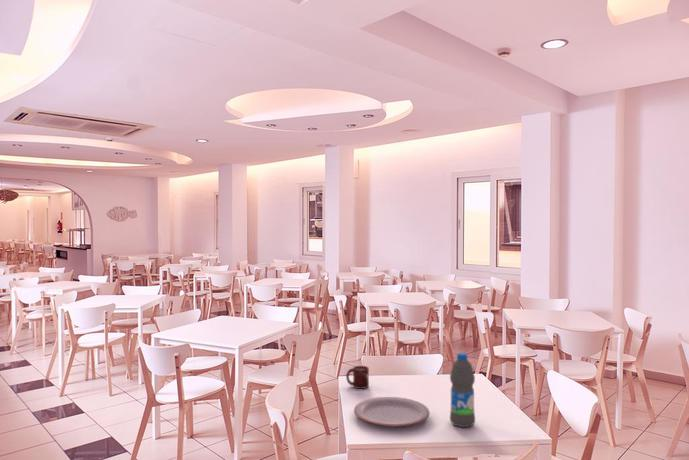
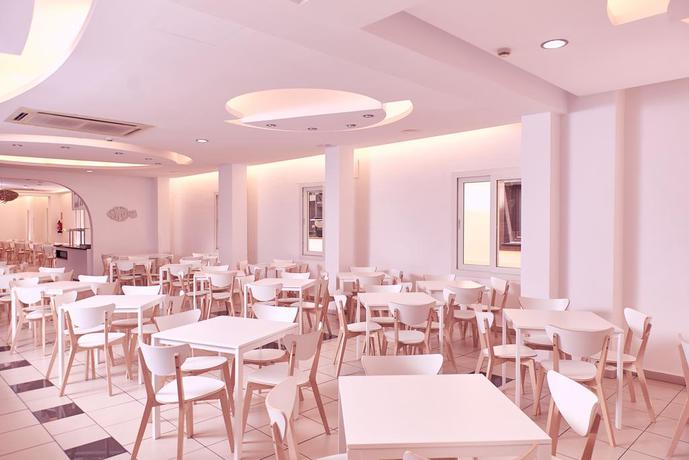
- plate [353,396,431,428]
- water bottle [449,352,476,428]
- cup [345,365,370,390]
